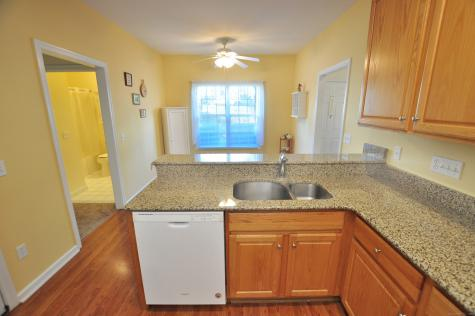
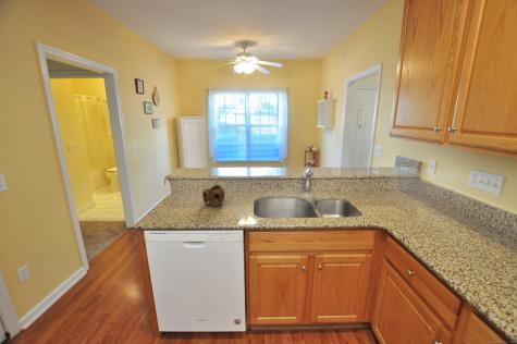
+ teapot [201,183,226,208]
